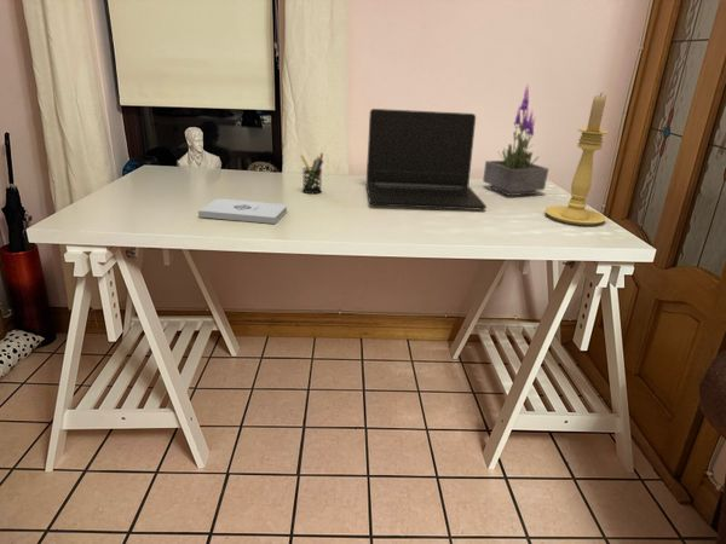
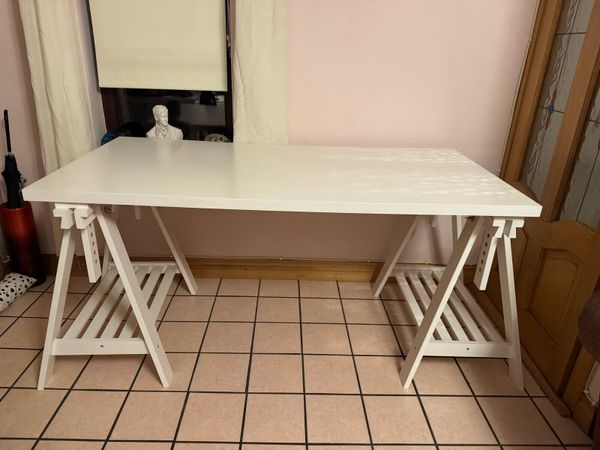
- notepad [197,198,288,225]
- laptop [365,108,488,210]
- potted plant [482,83,549,197]
- pen holder [300,152,324,195]
- candle holder [544,93,610,226]
